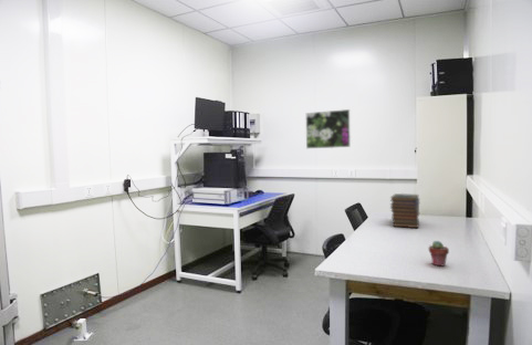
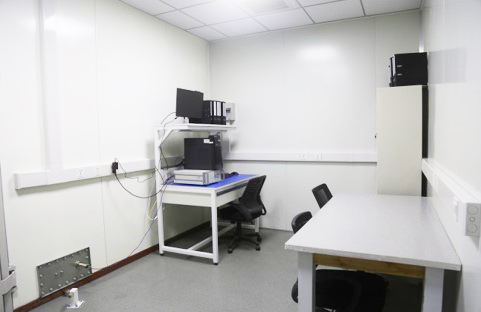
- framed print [305,108,352,149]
- potted succulent [428,240,450,268]
- book stack [389,192,420,229]
